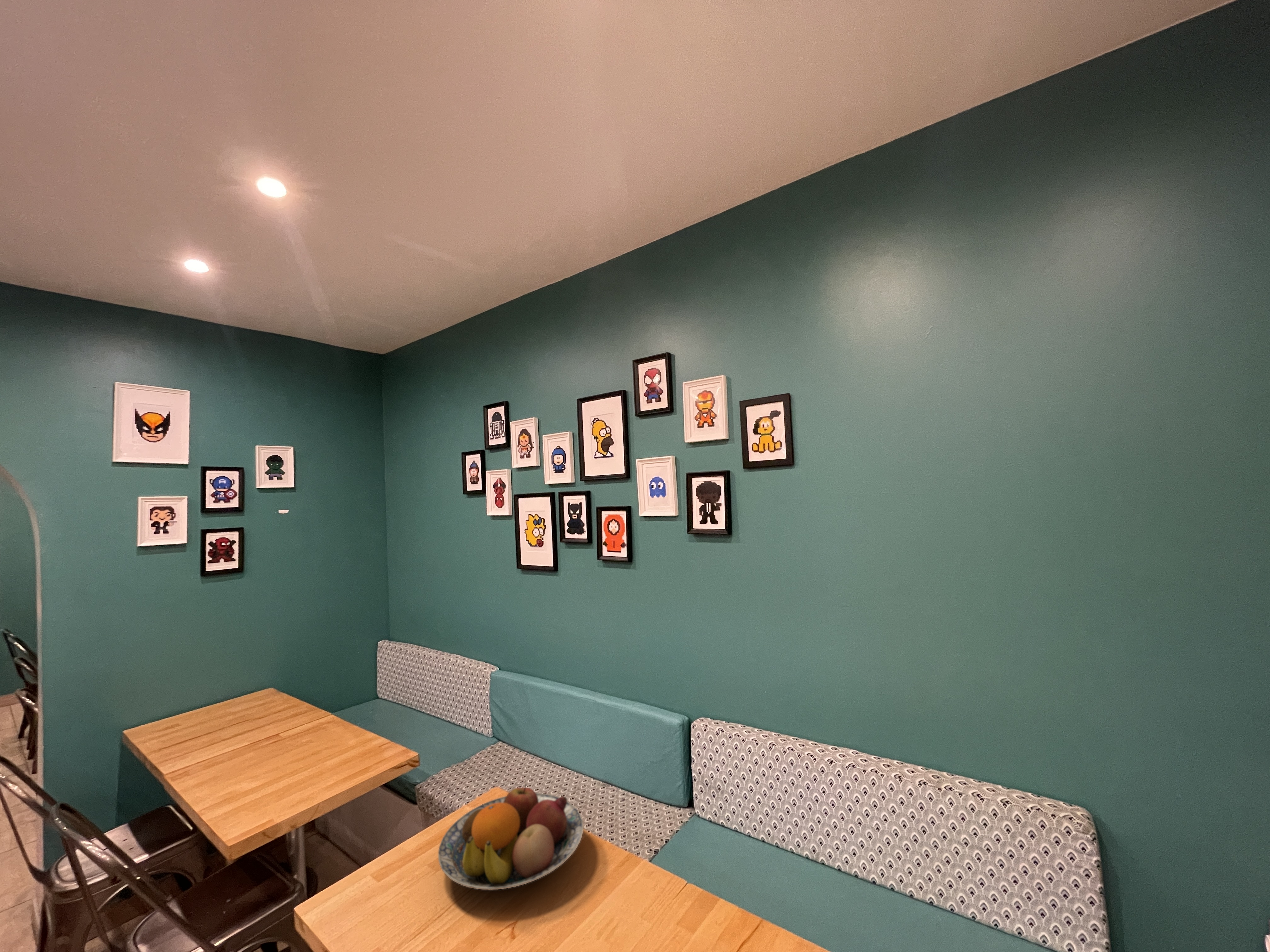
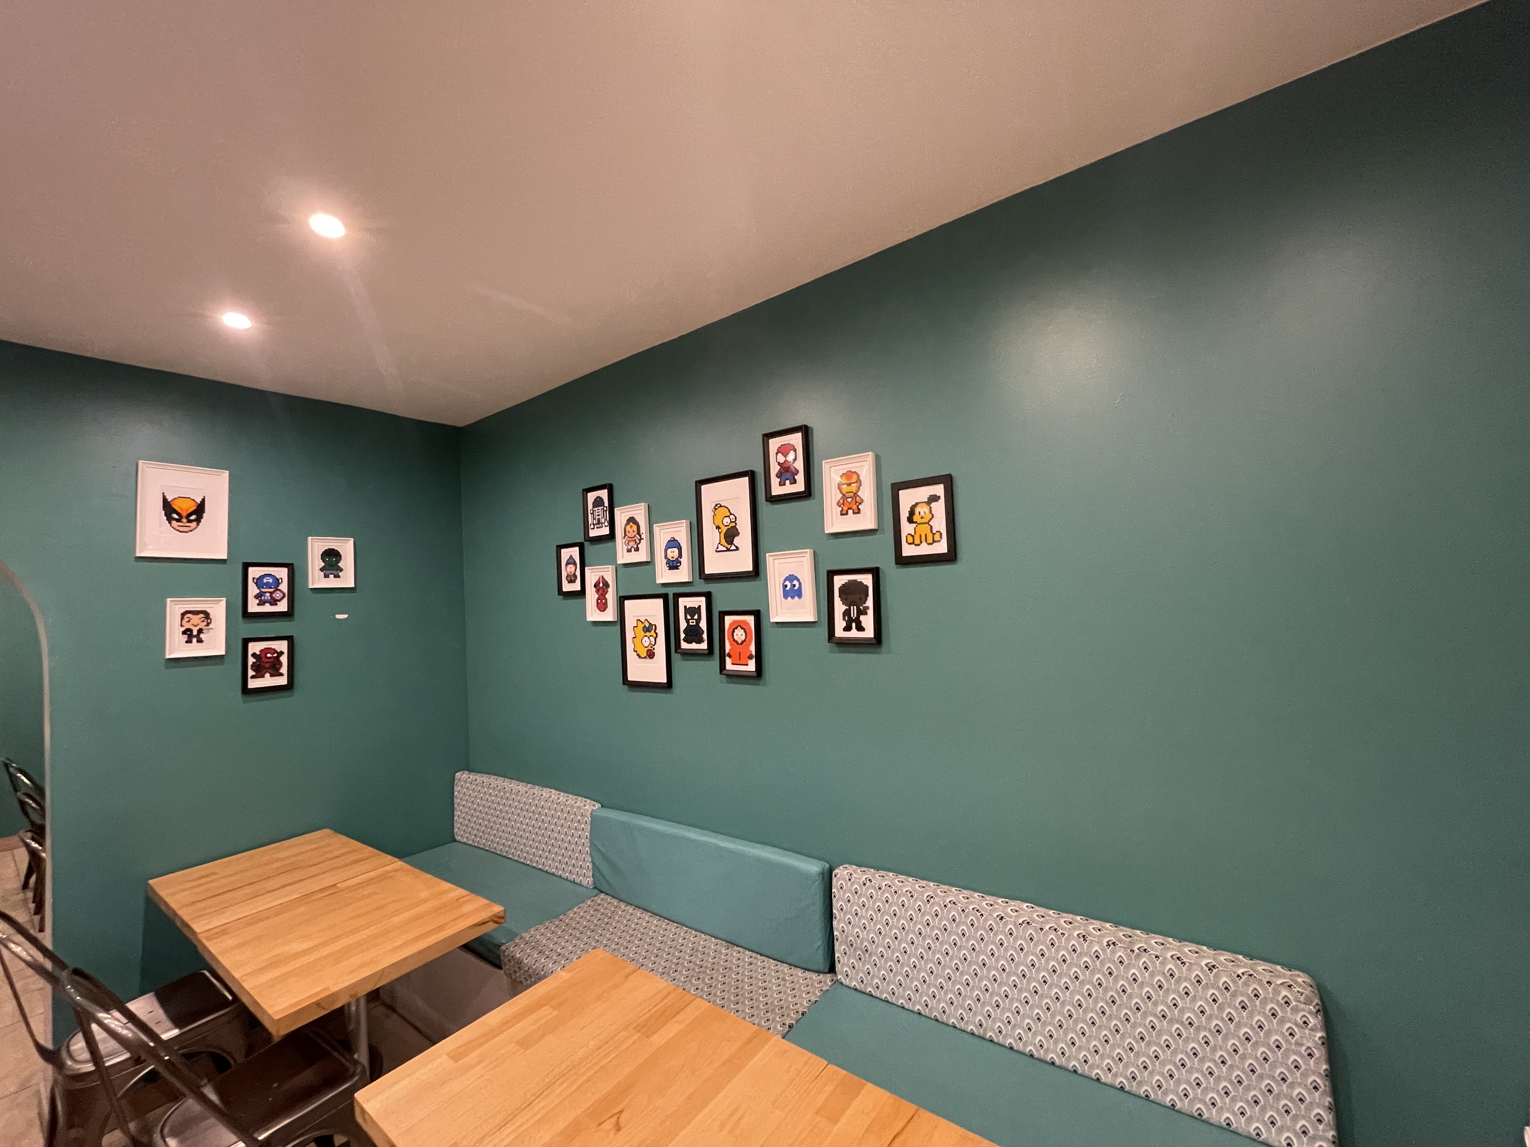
- fruit bowl [438,784,584,890]
